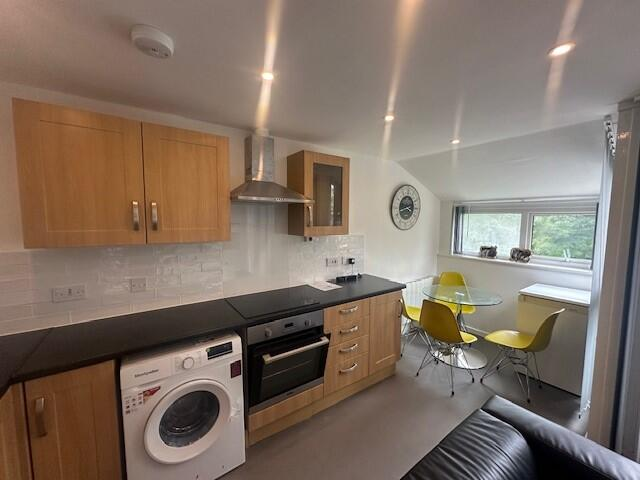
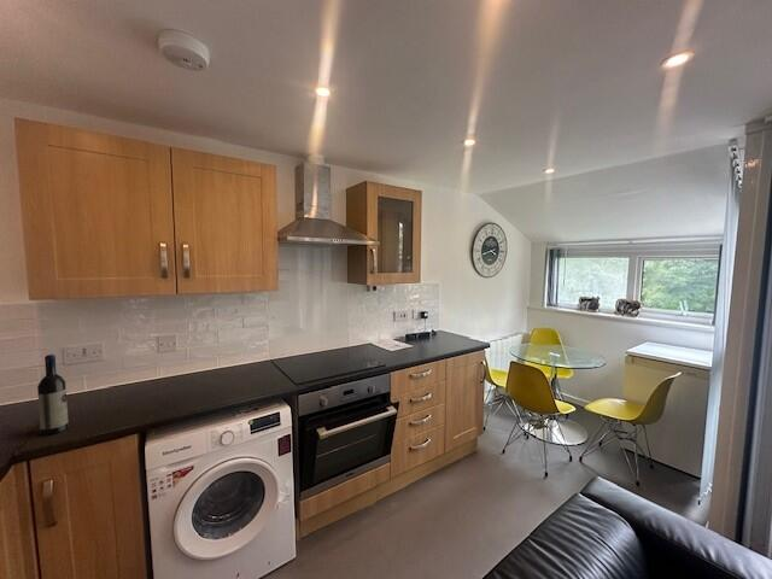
+ wine bottle [36,353,70,437]
